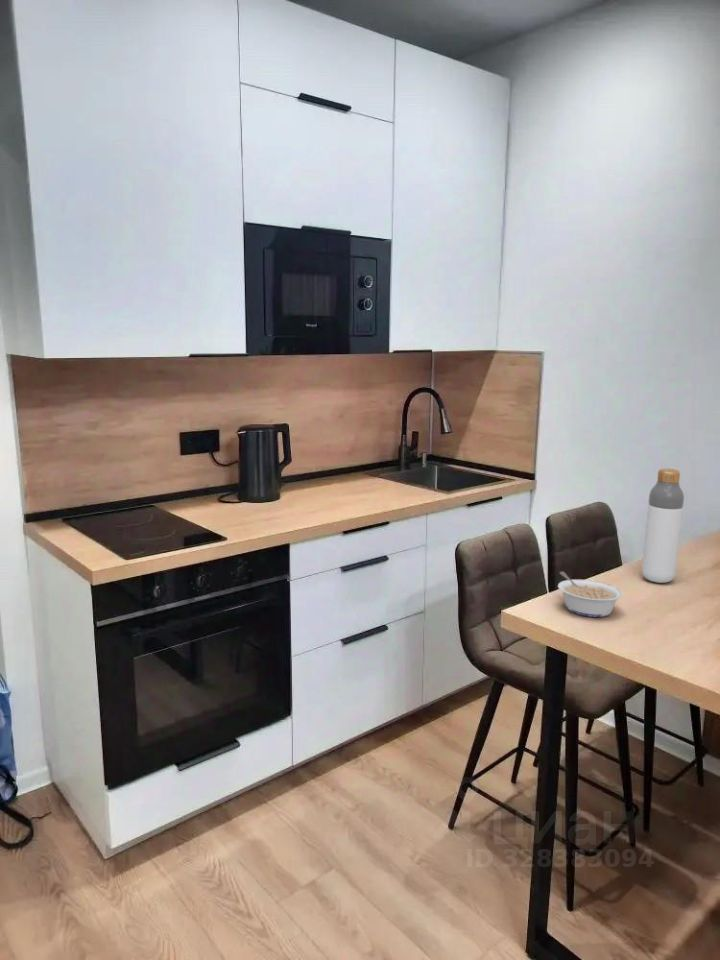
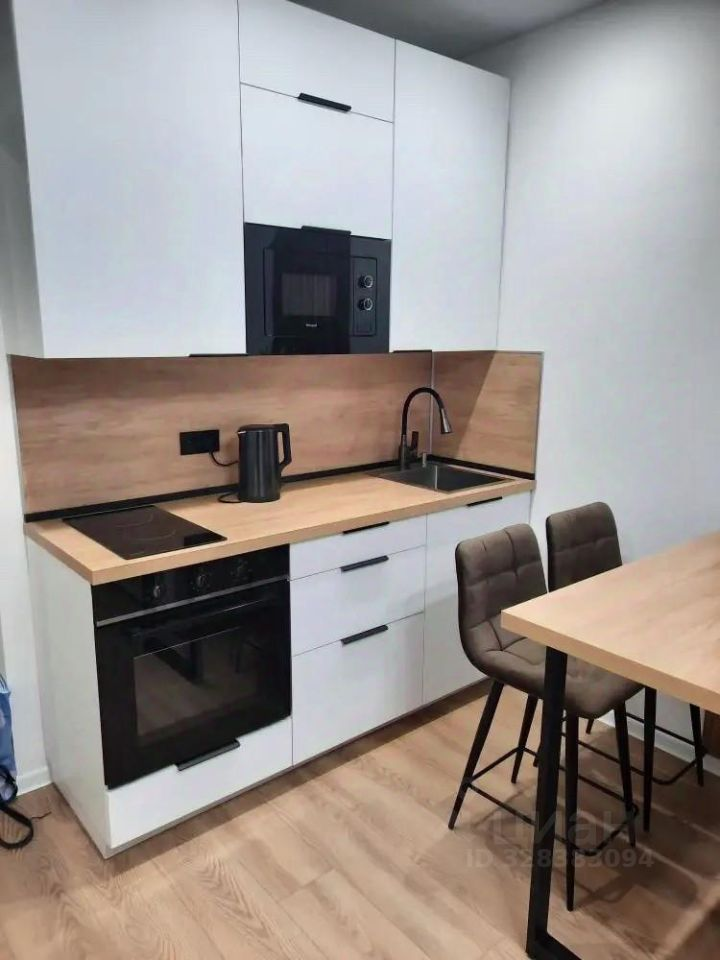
- legume [557,570,624,618]
- bottle [641,468,685,584]
